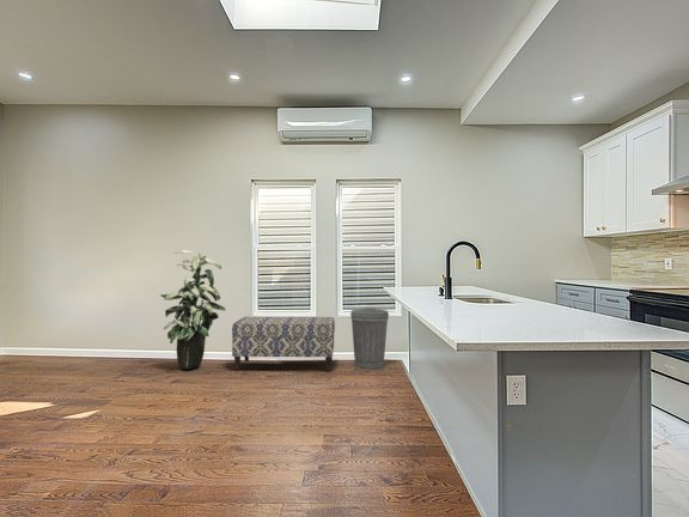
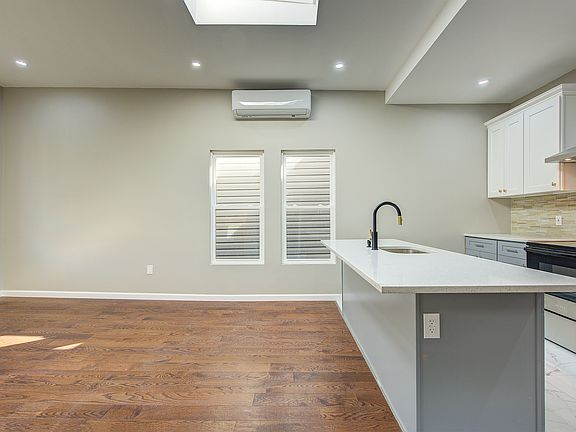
- trash can [349,306,390,370]
- indoor plant [159,249,227,370]
- bench [231,316,336,372]
